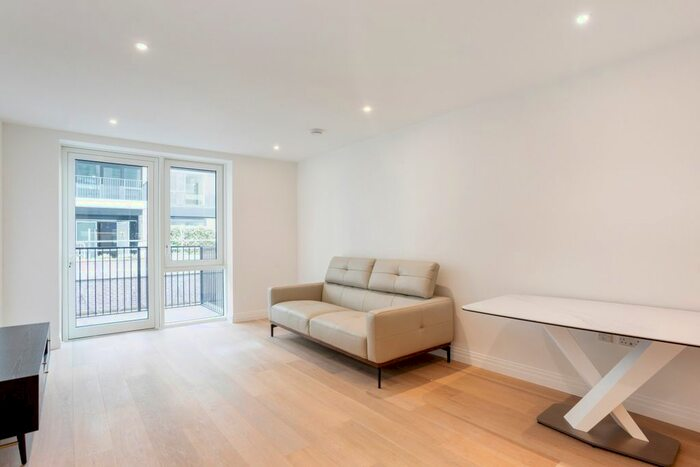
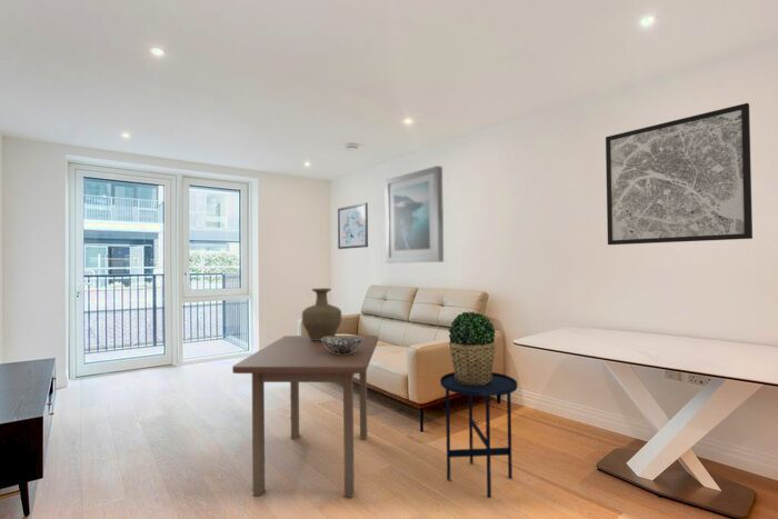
+ wall art [337,201,369,250]
+ wall art [385,164,445,265]
+ wall art [605,102,754,246]
+ decorative bowl [321,337,363,355]
+ side table [439,371,519,498]
+ potted plant [448,311,497,386]
+ vase [301,287,342,340]
+ coffee table [231,335,379,498]
